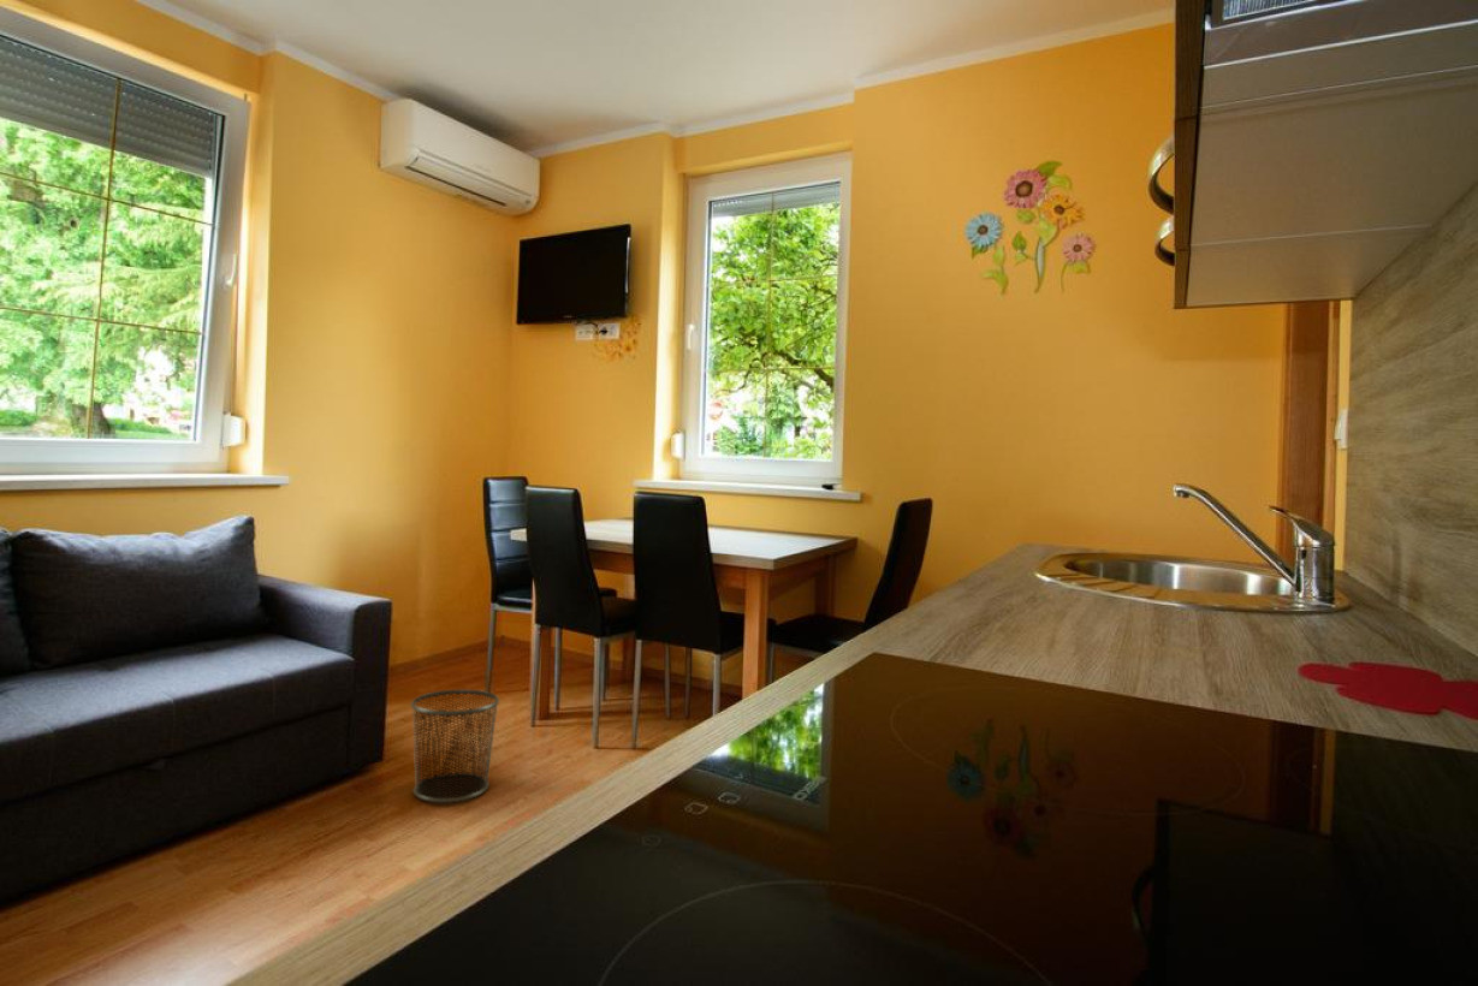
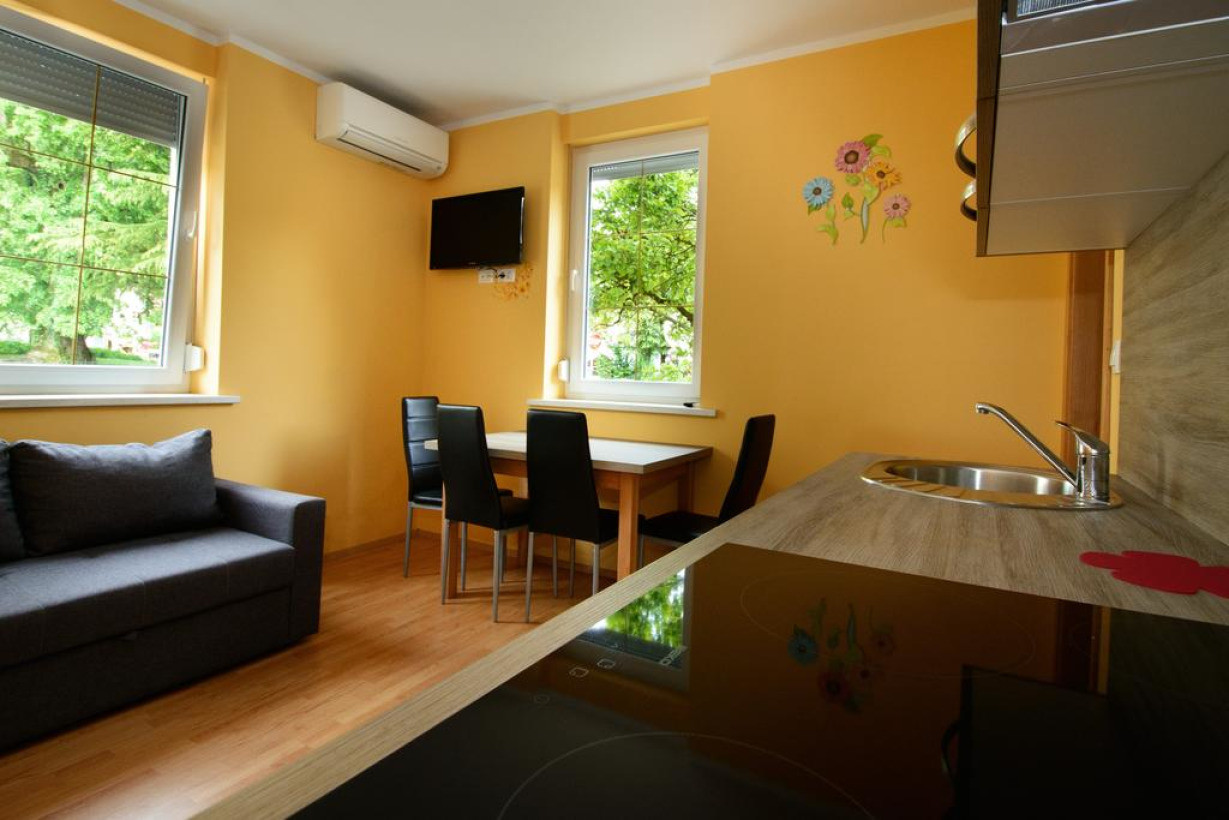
- waste bin [409,688,500,803]
